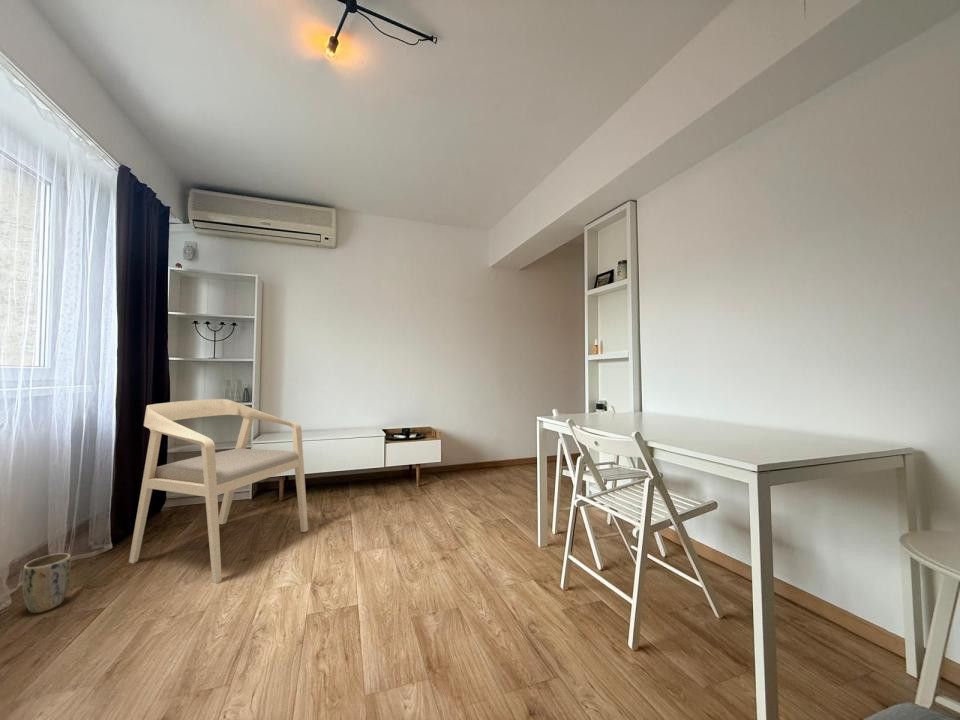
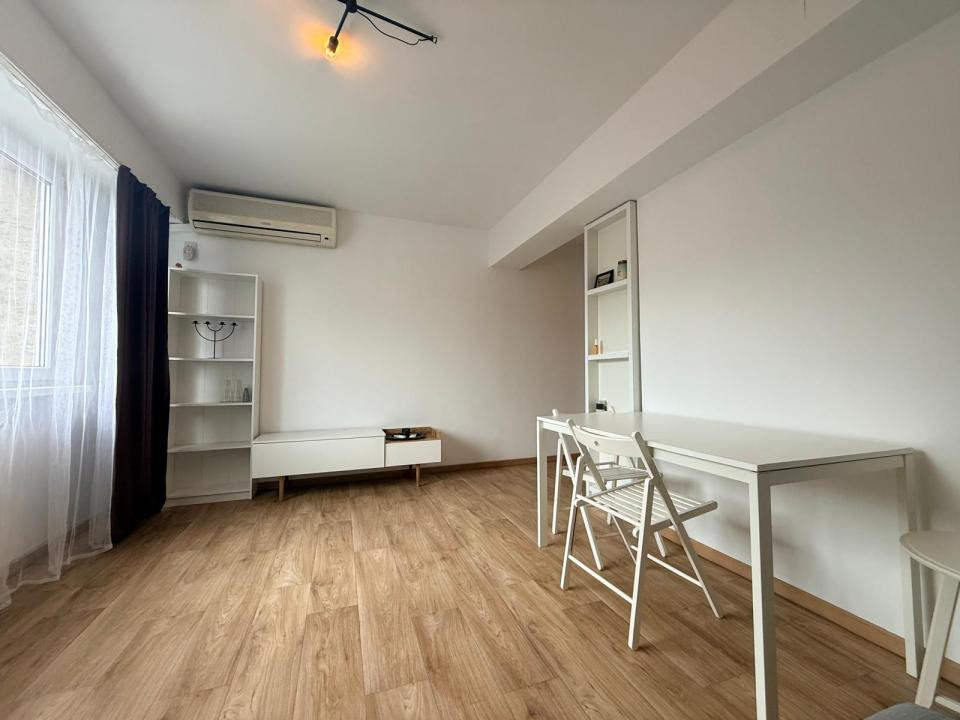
- armchair [128,398,309,585]
- plant pot [21,552,72,614]
